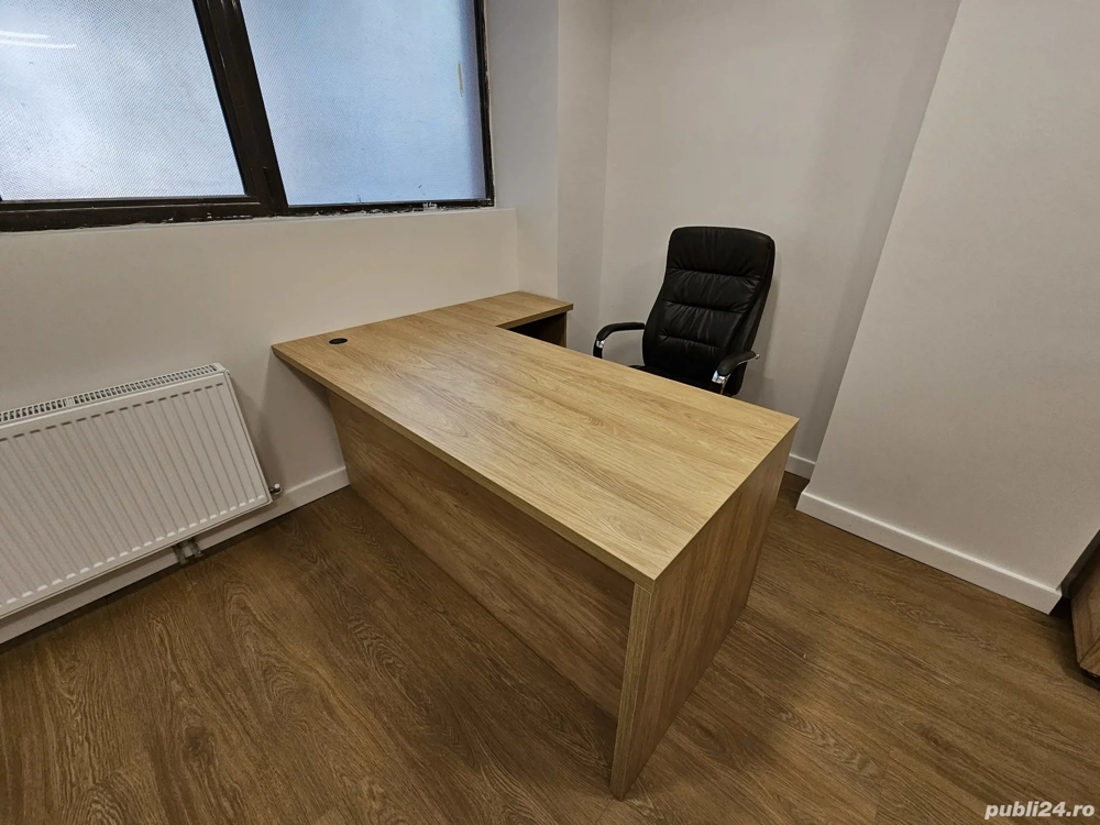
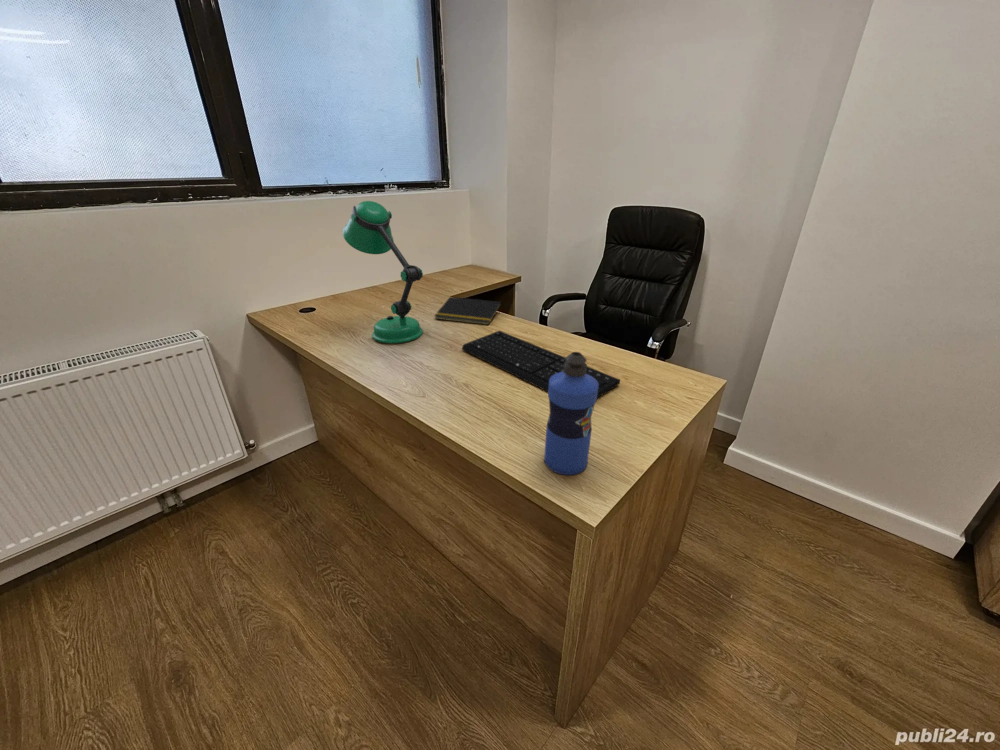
+ keyboard [461,330,621,399]
+ water bottle [543,351,599,476]
+ desk lamp [342,200,424,344]
+ notepad [434,296,502,326]
